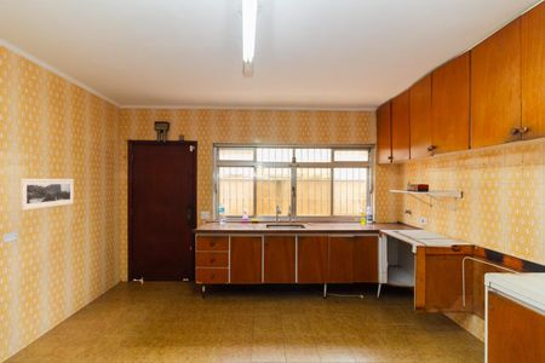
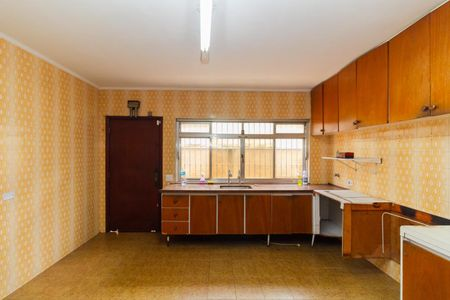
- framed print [19,178,75,212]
